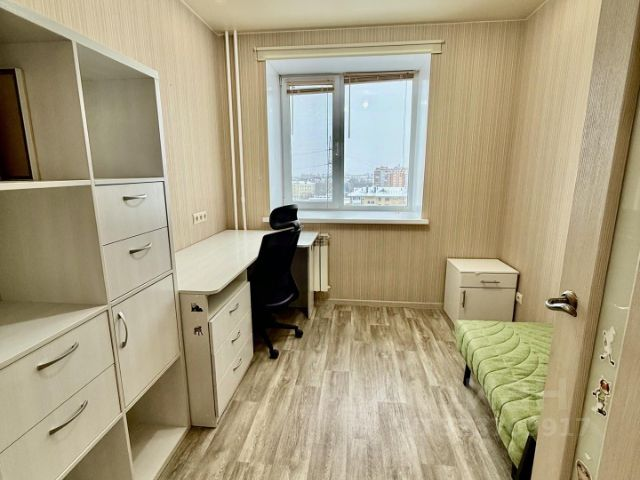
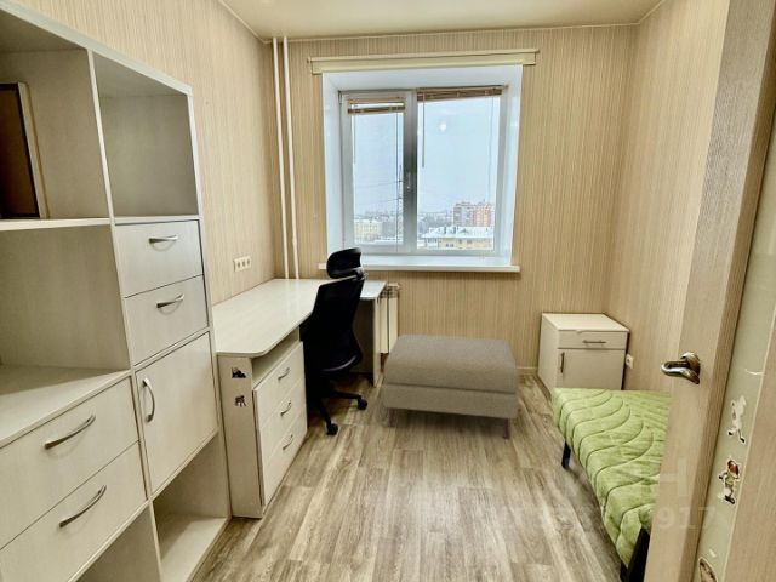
+ ottoman [382,333,520,440]
